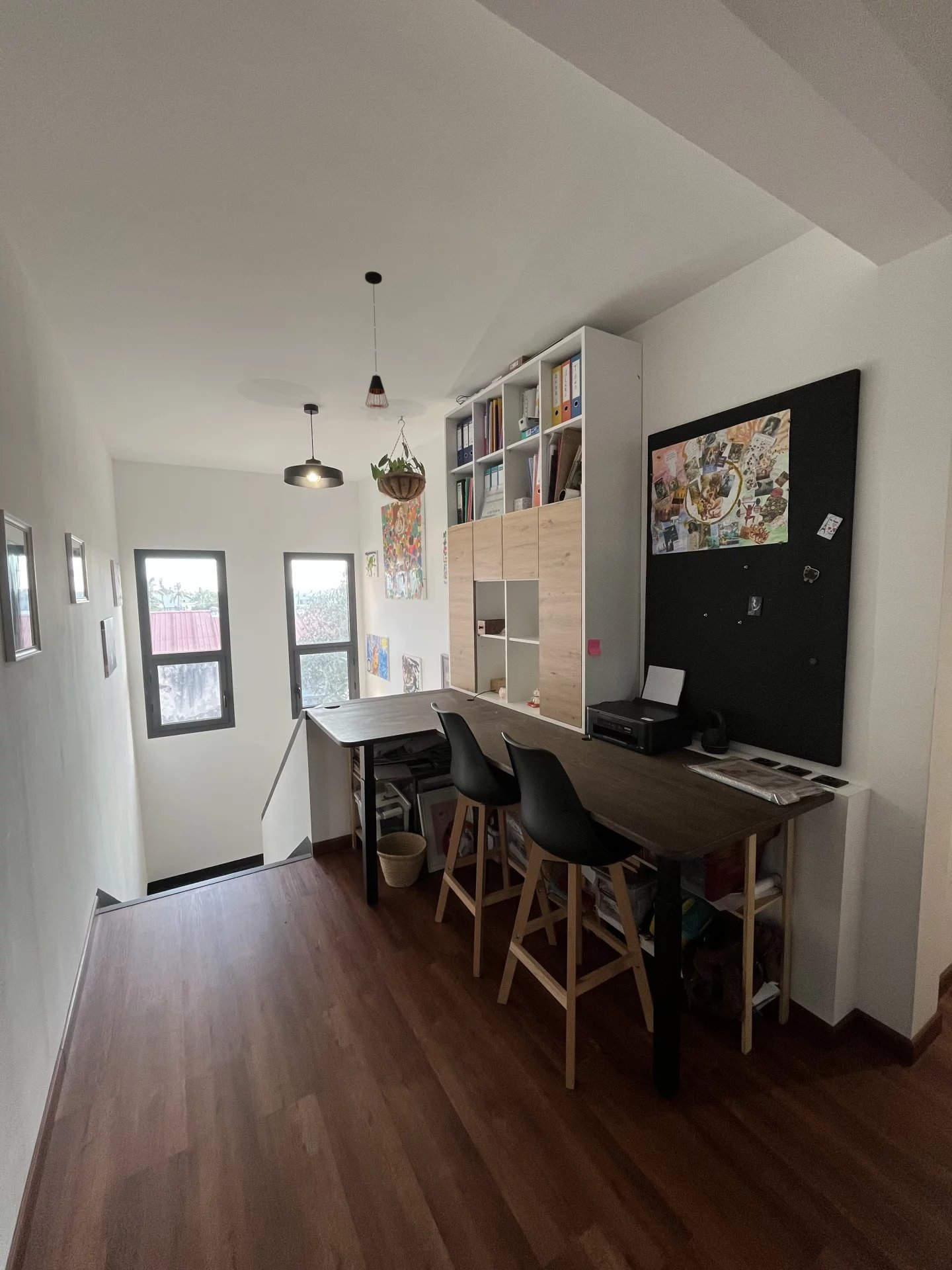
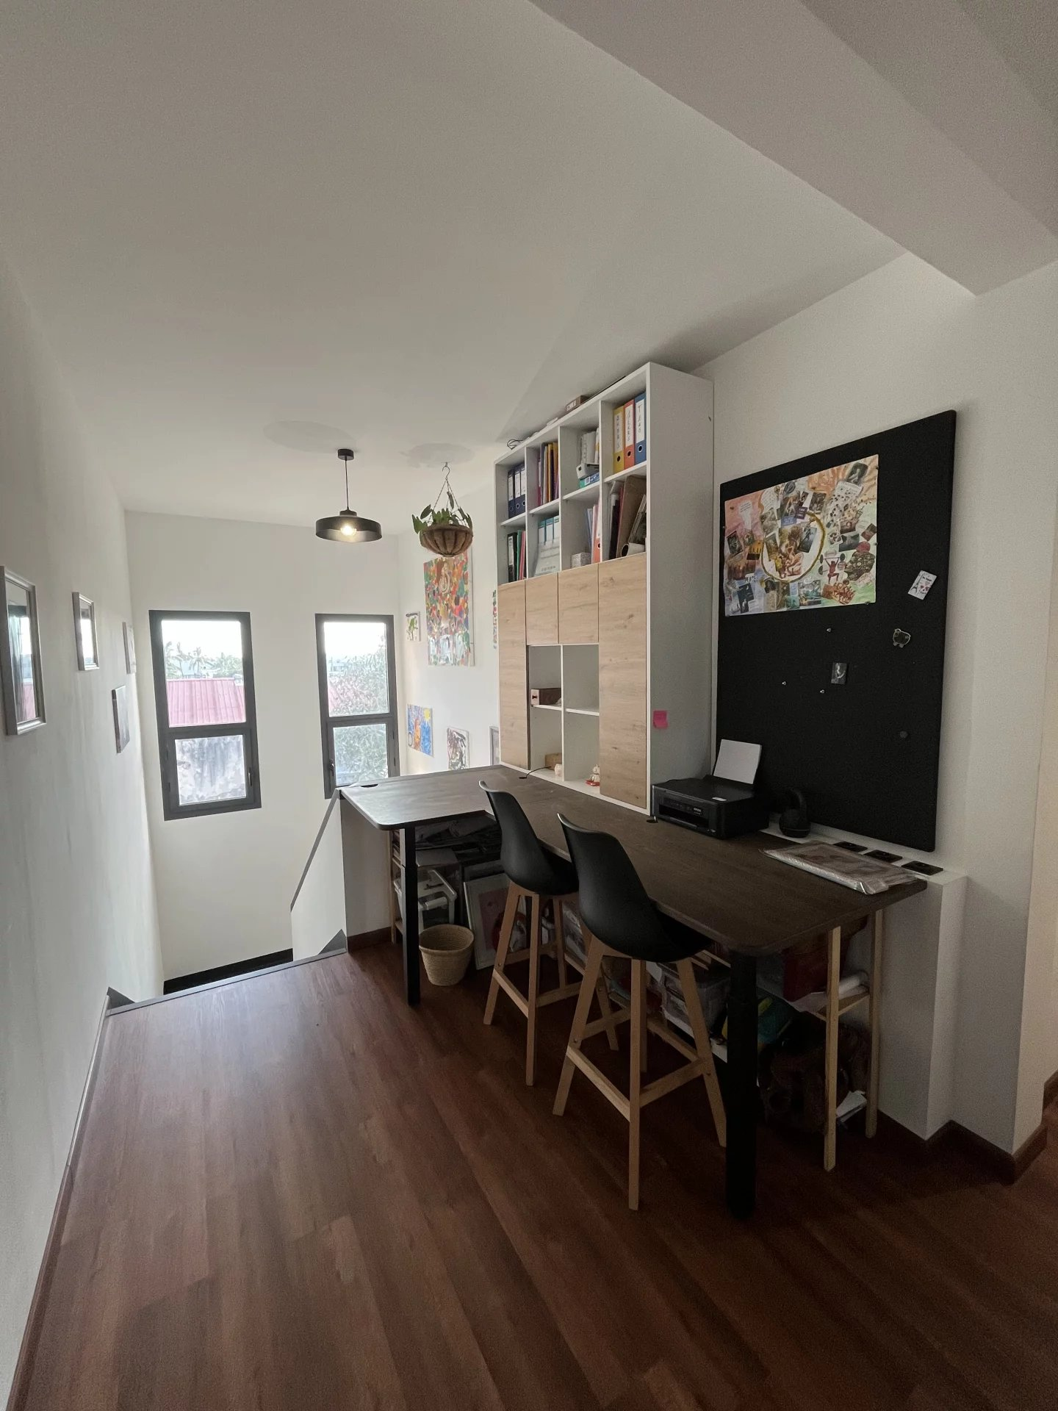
- pendant light [364,271,389,410]
